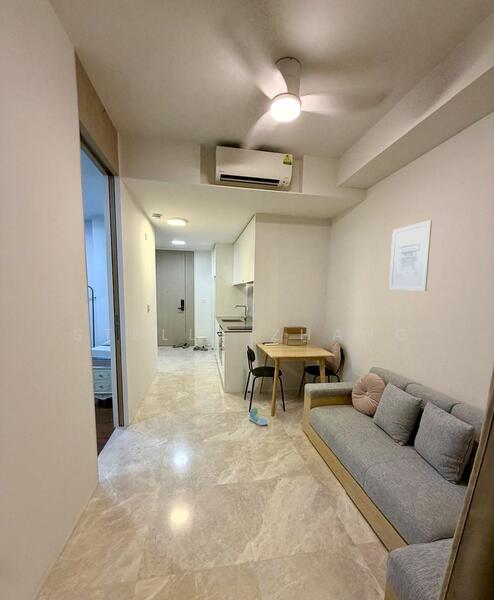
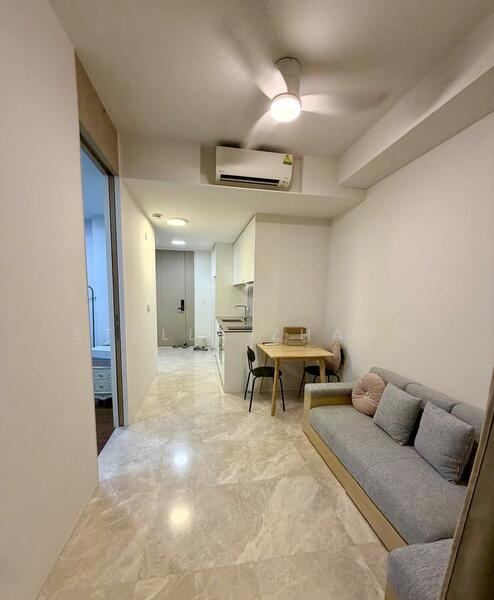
- sneaker [248,407,268,426]
- wall art [388,219,433,292]
